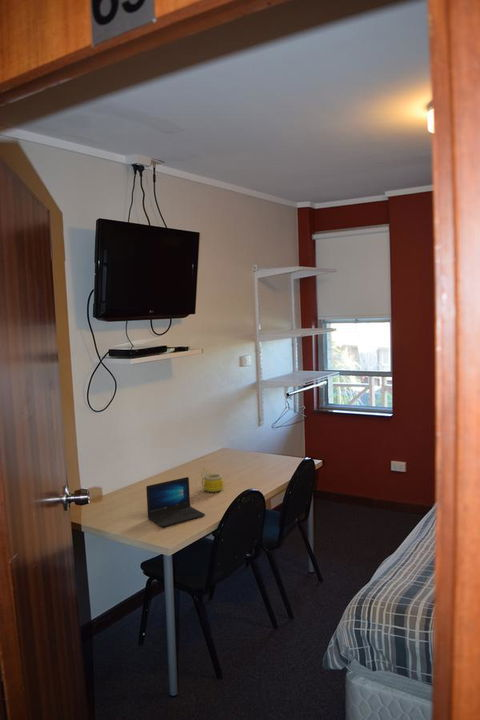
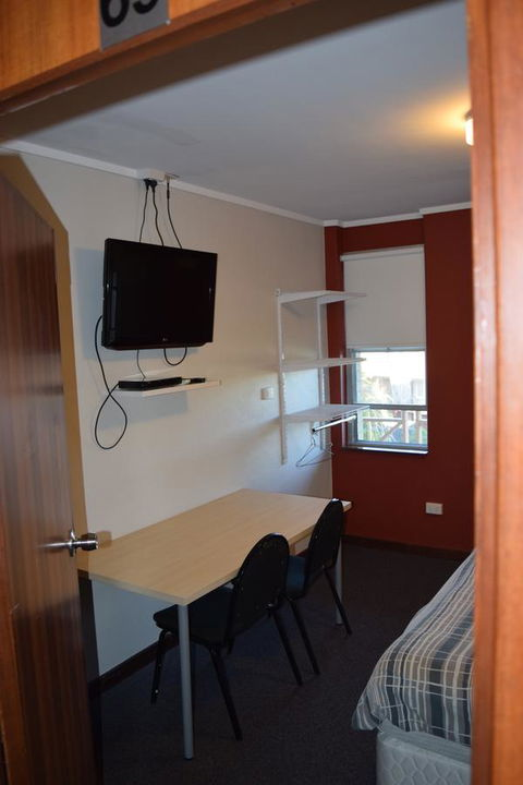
- laptop [145,476,206,528]
- mug [200,467,225,493]
